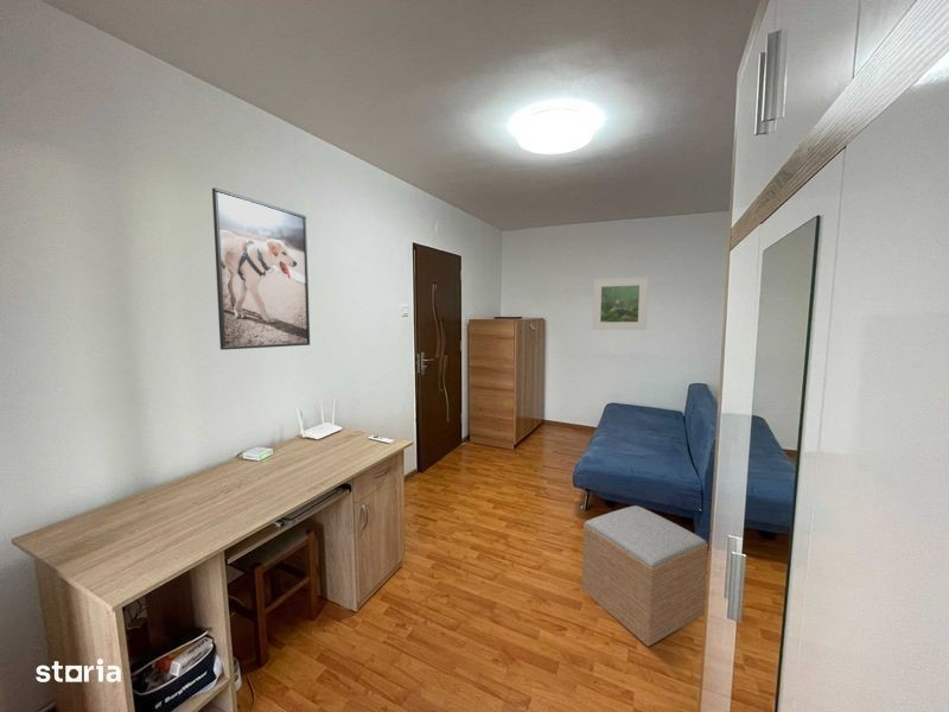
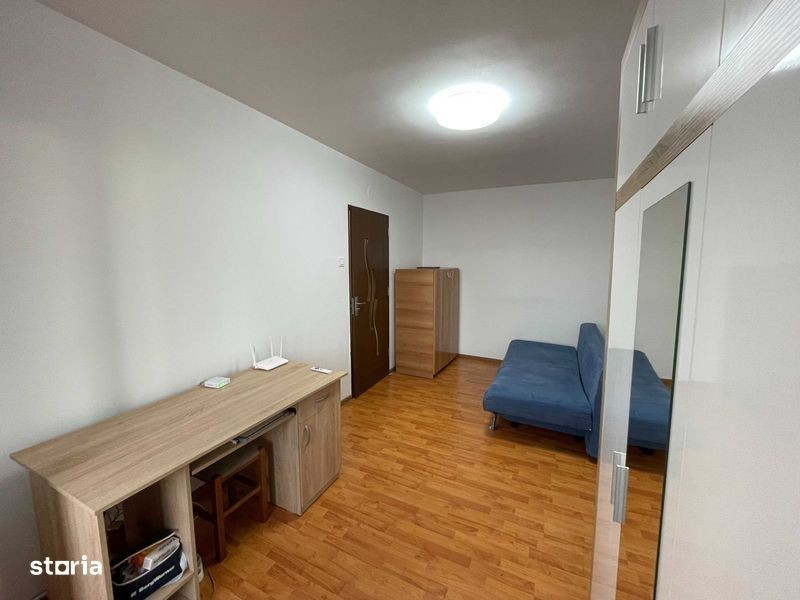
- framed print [211,186,311,351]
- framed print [592,275,650,331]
- ottoman [580,504,709,648]
